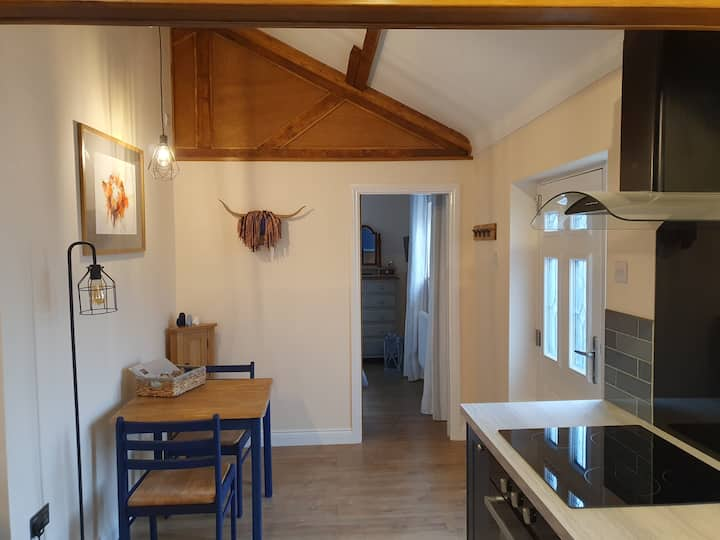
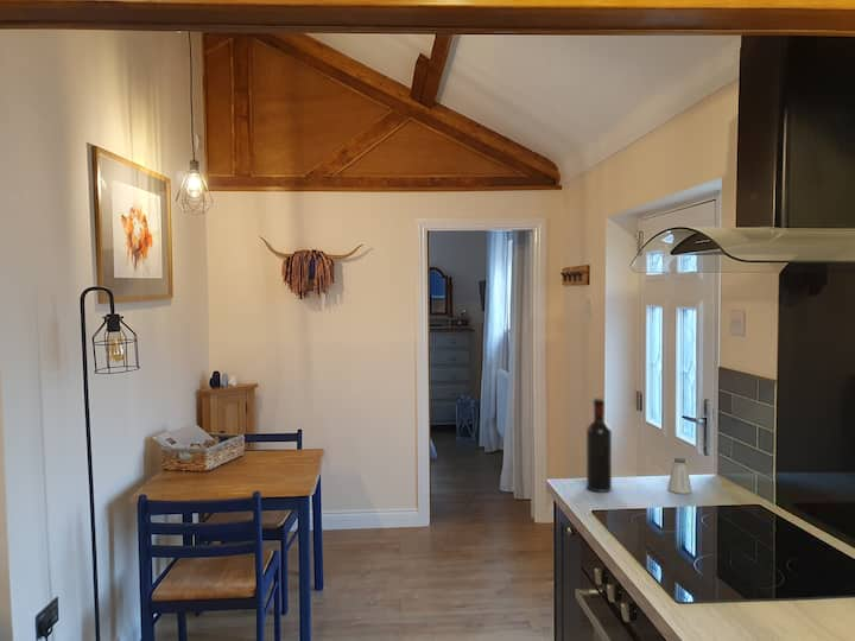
+ saltshaker [667,457,694,495]
+ wine bottle [585,396,613,493]
